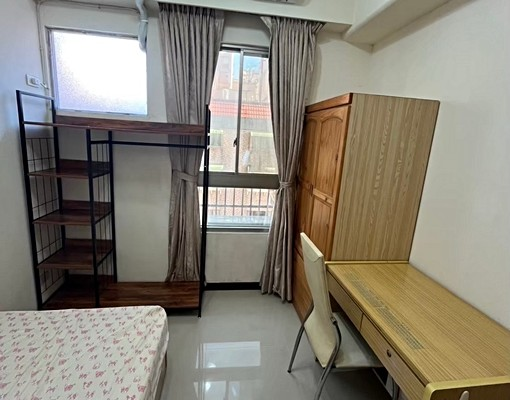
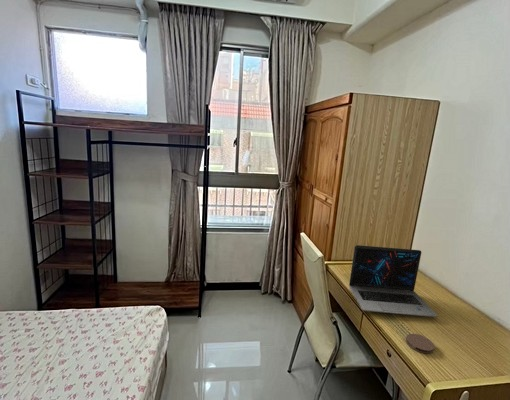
+ laptop [348,244,439,318]
+ coaster [405,333,435,355]
